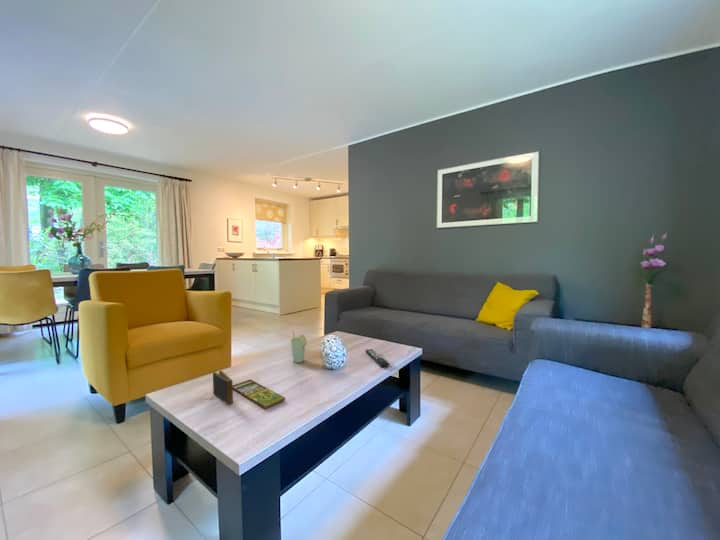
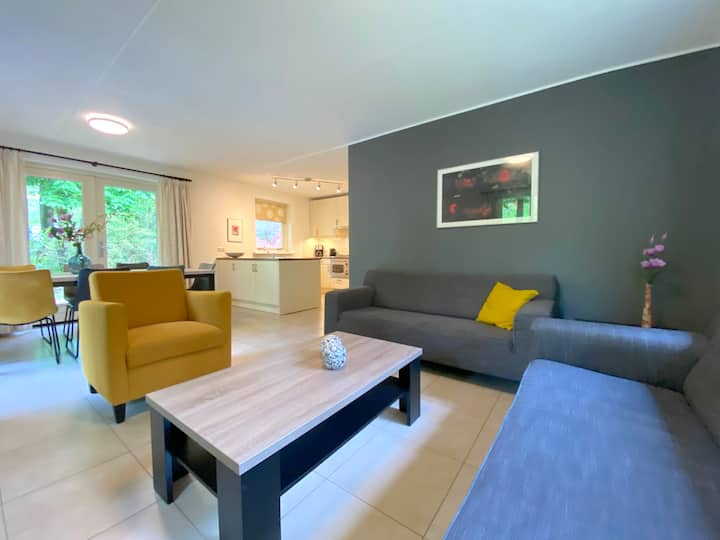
- remote control [365,348,390,368]
- board game [212,369,286,410]
- cup [289,329,308,364]
